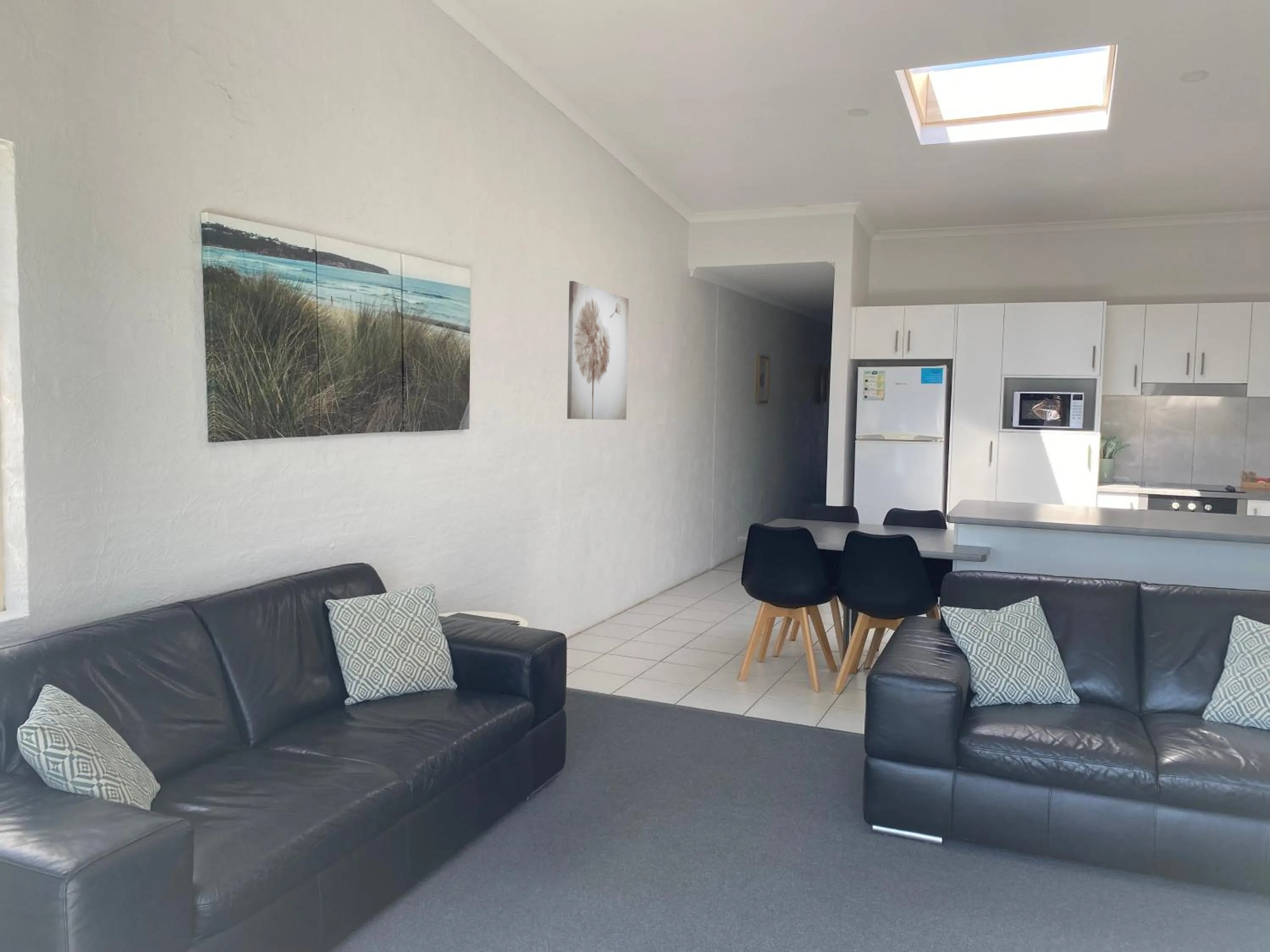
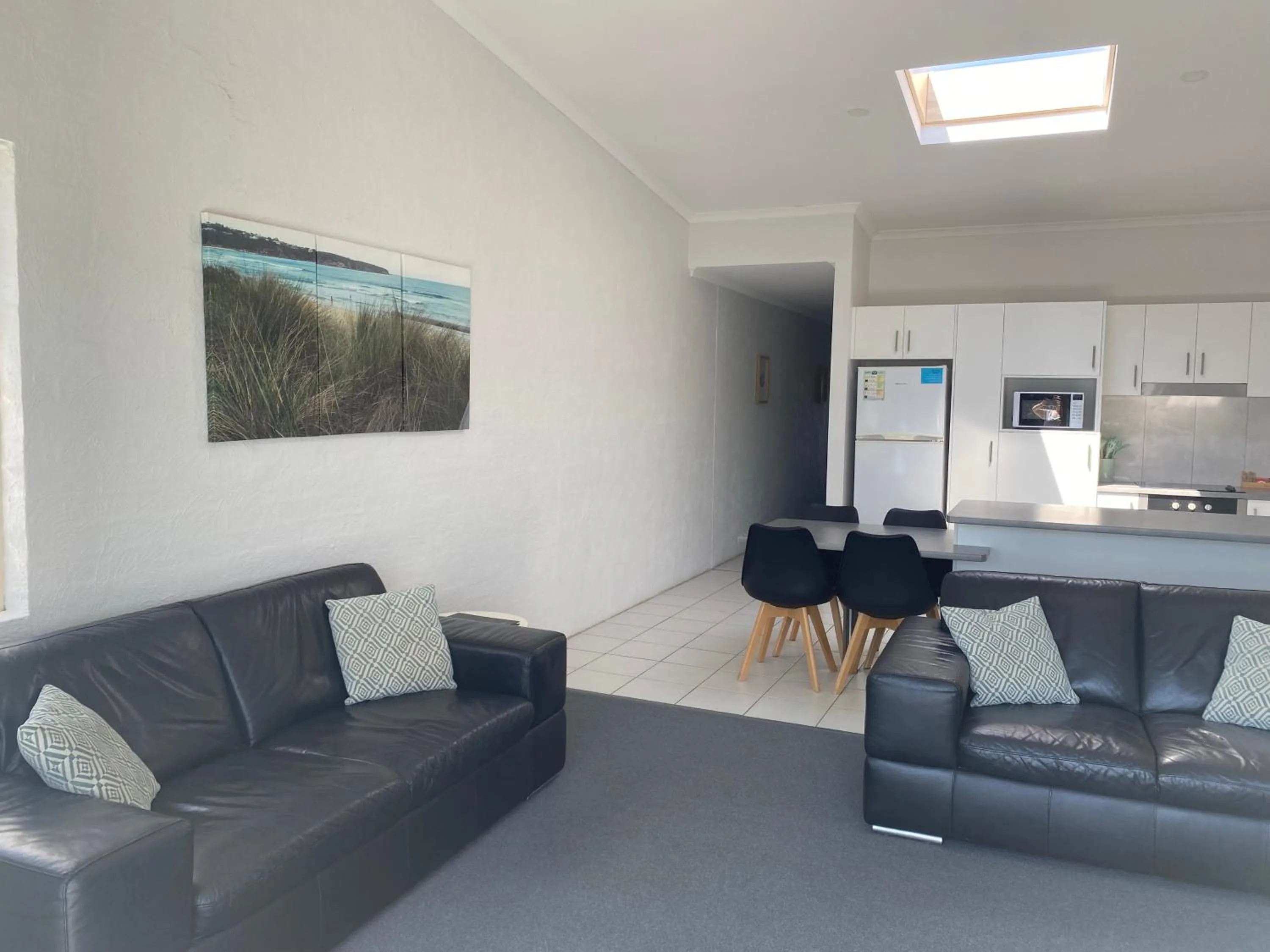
- wall art [567,281,629,420]
